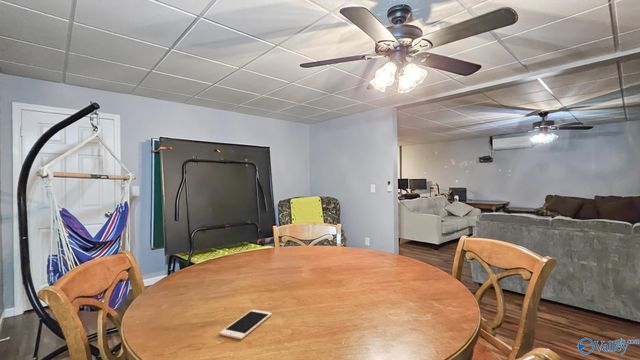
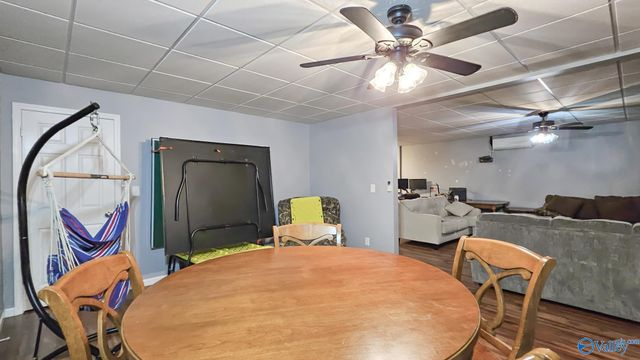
- cell phone [219,309,273,340]
